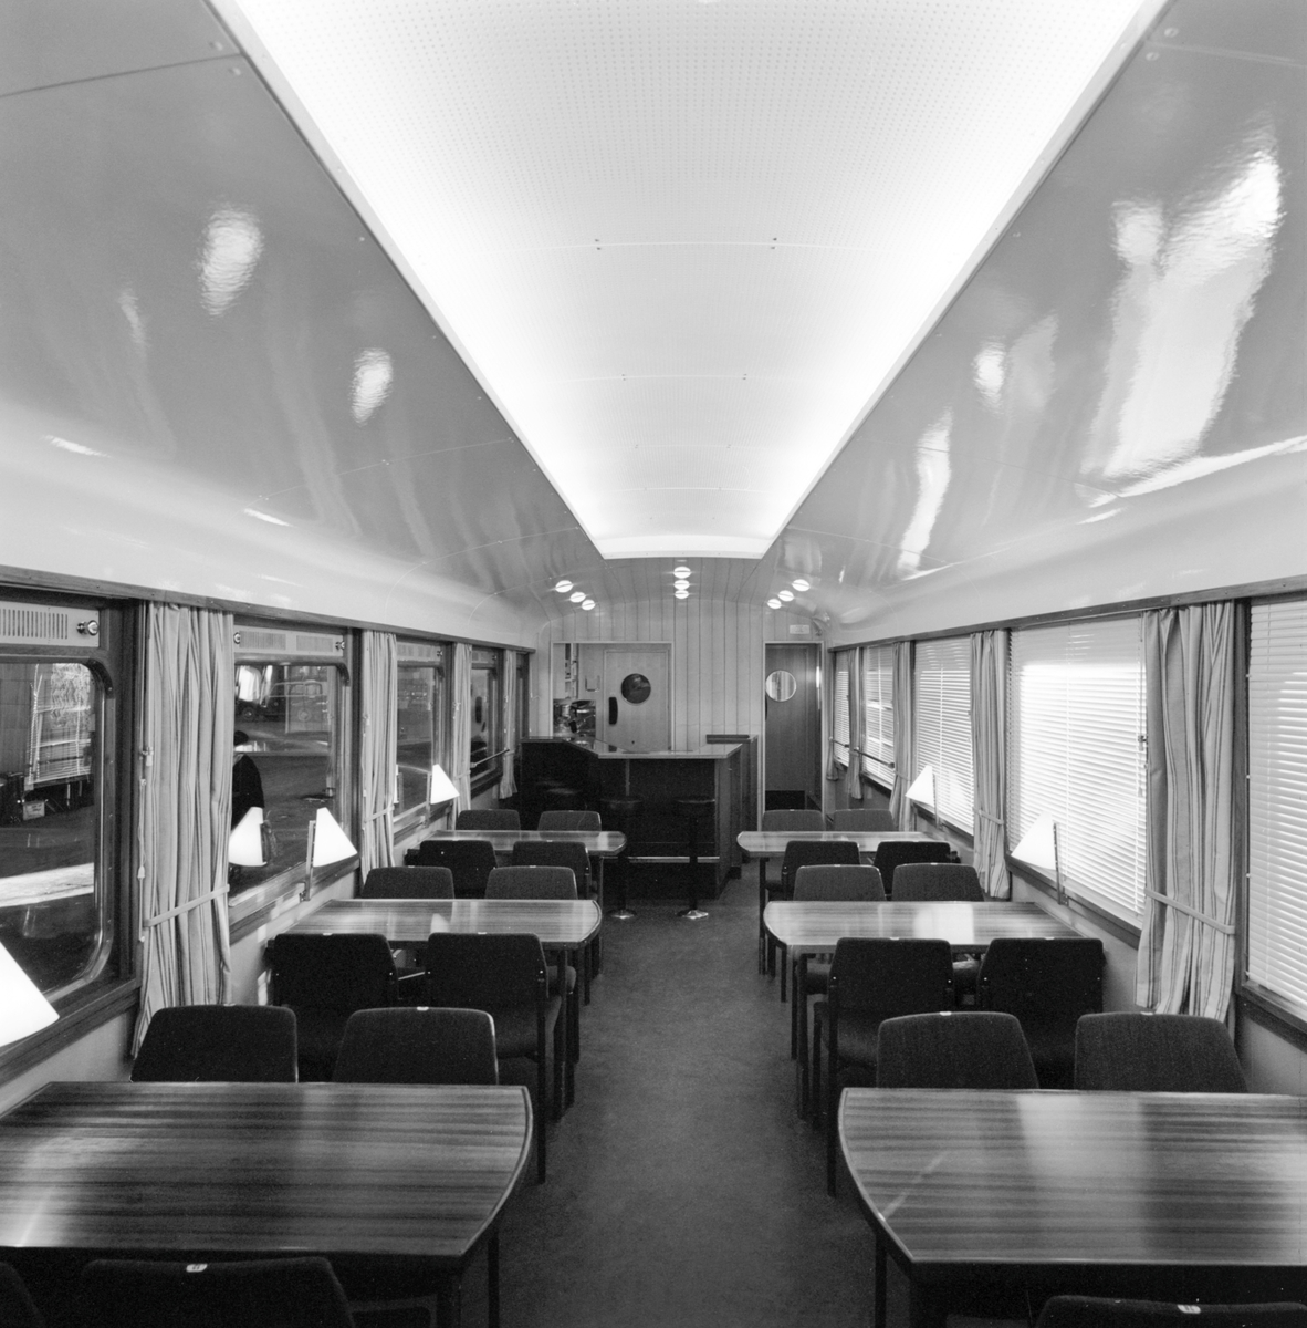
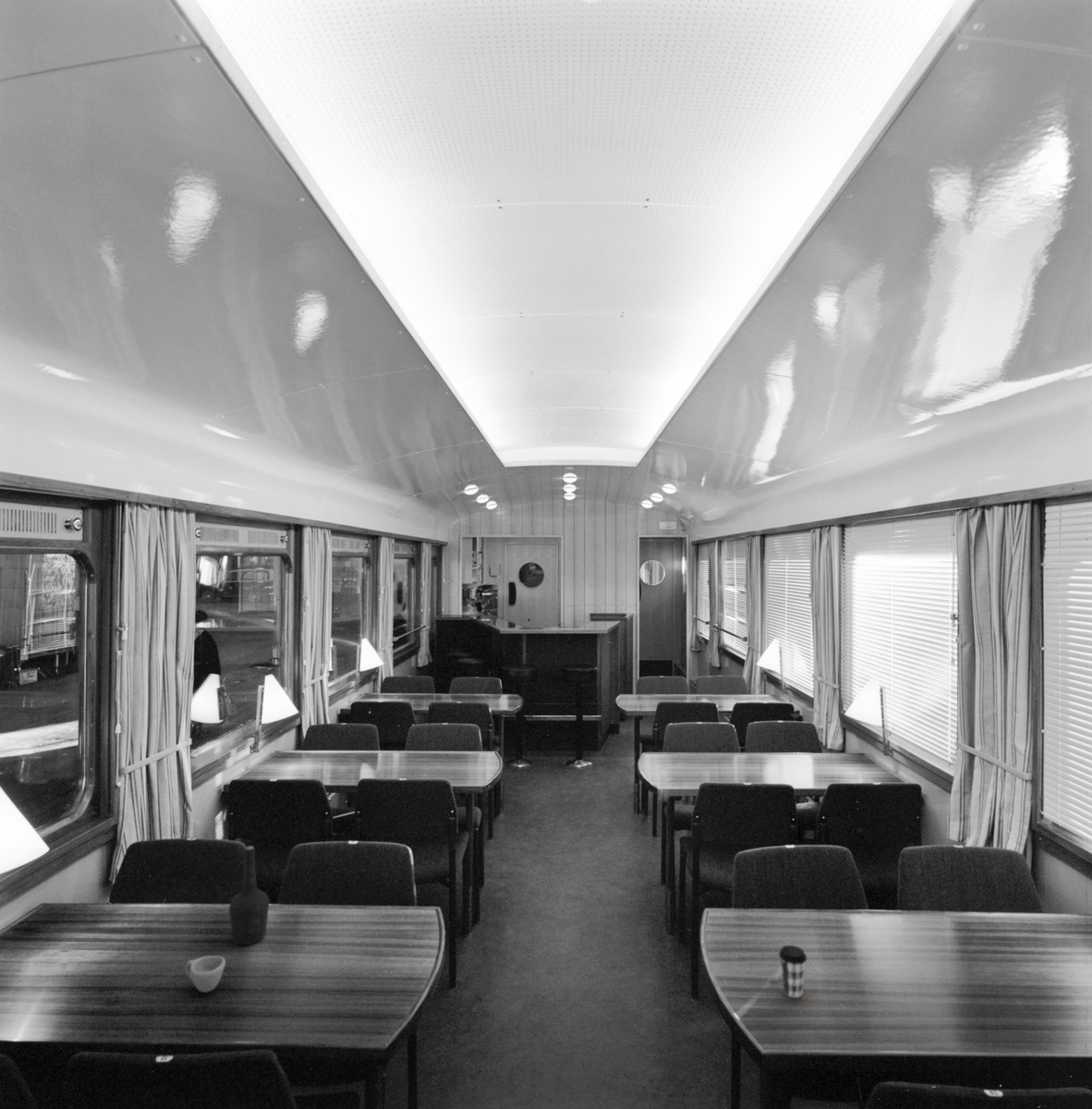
+ cup [185,955,226,993]
+ bottle [228,846,270,945]
+ coffee cup [778,944,807,999]
